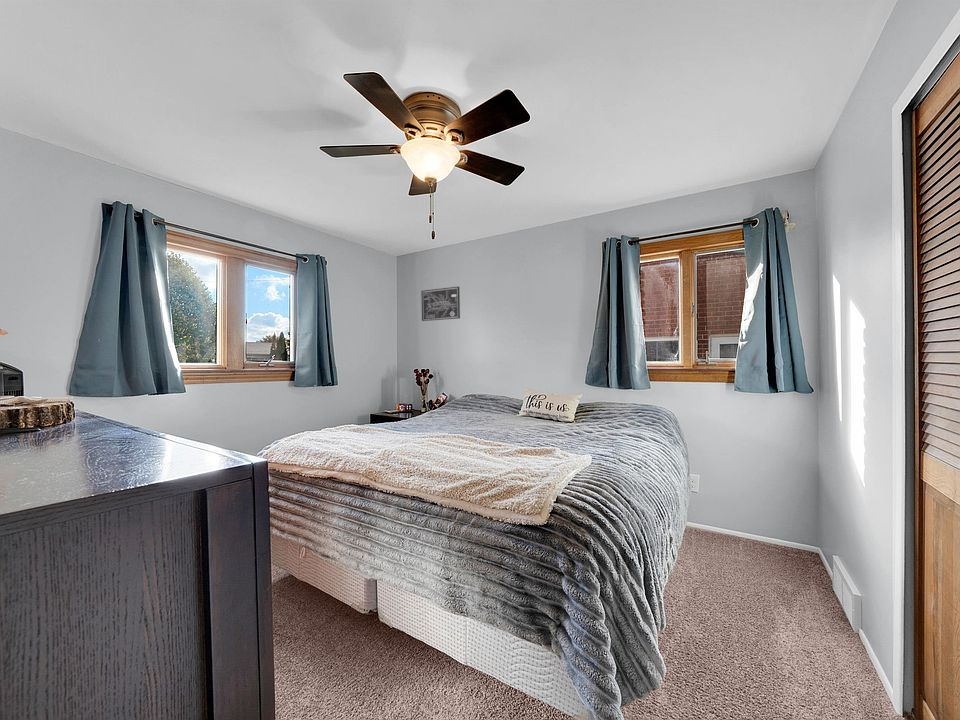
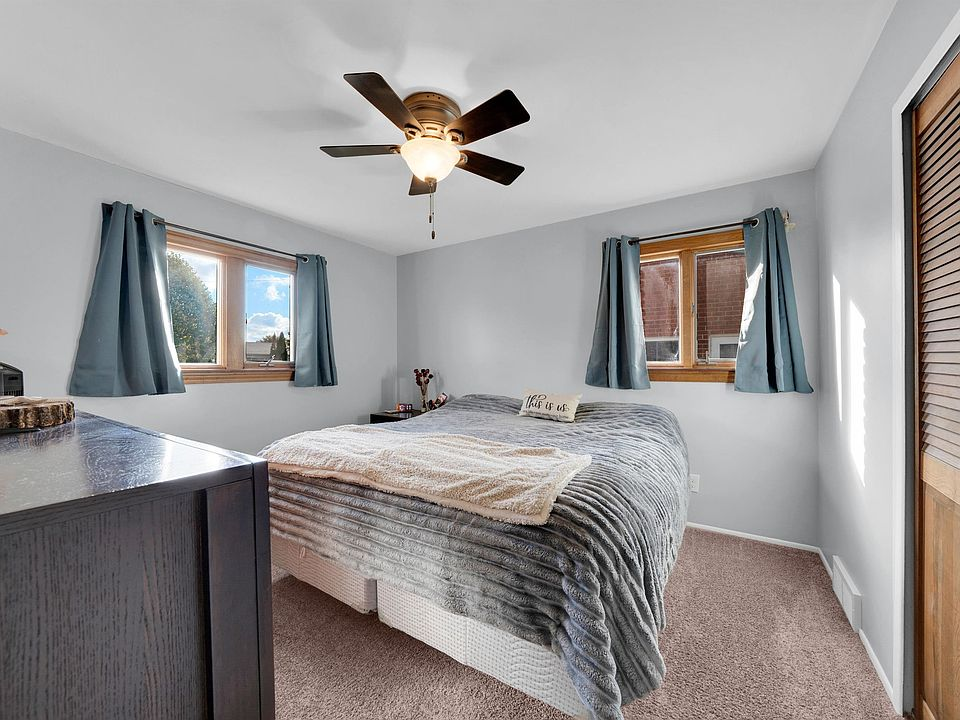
- wall art [420,286,461,322]
